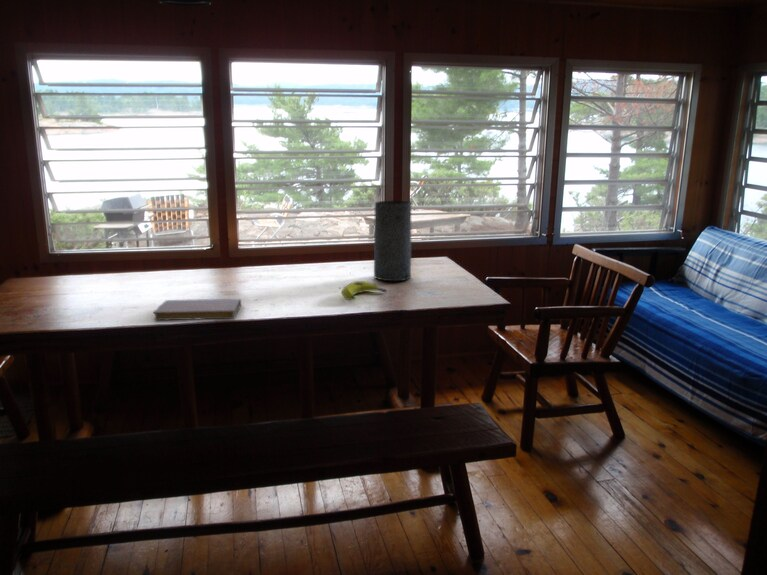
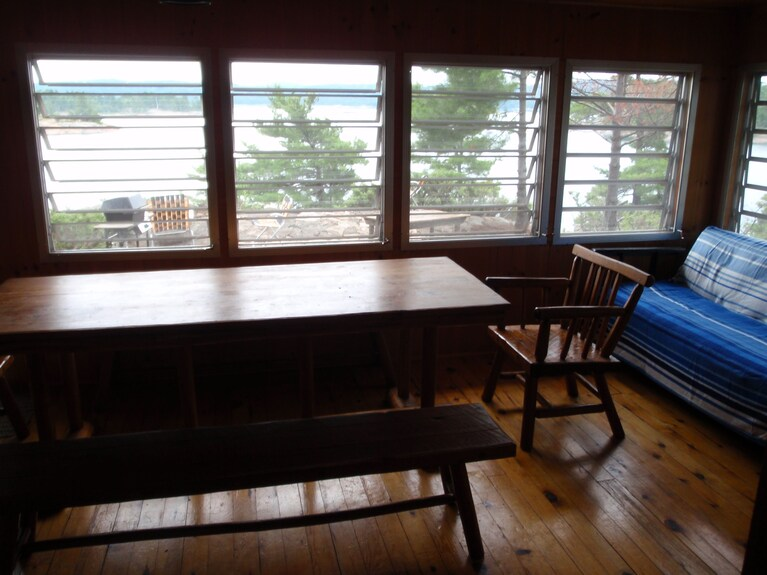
- banana [341,280,387,301]
- notebook [153,298,242,321]
- vase [373,200,412,282]
